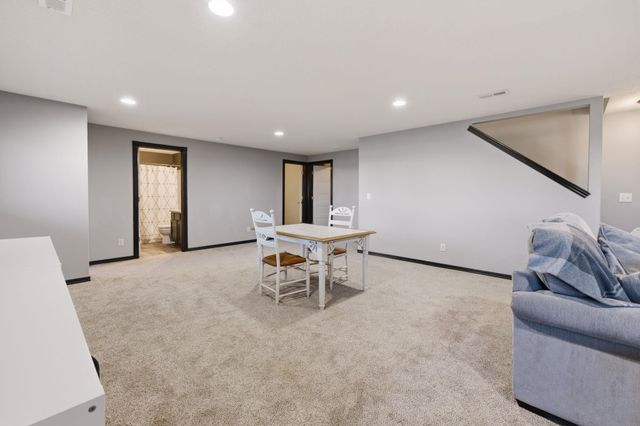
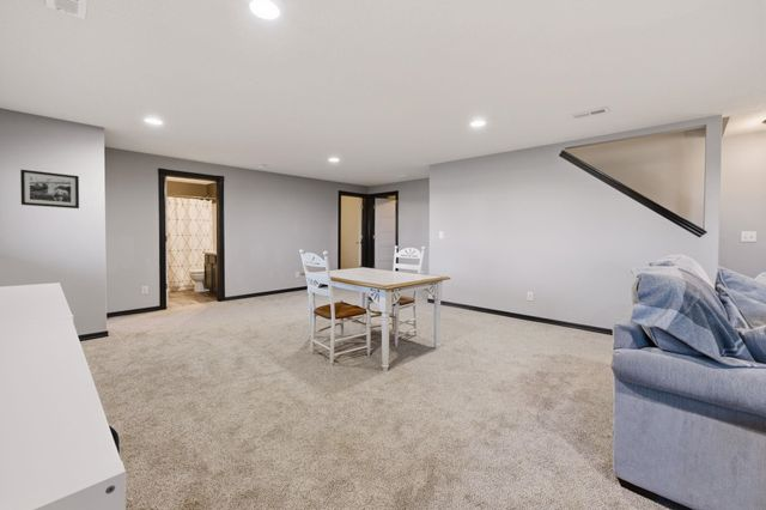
+ picture frame [19,169,80,210]
